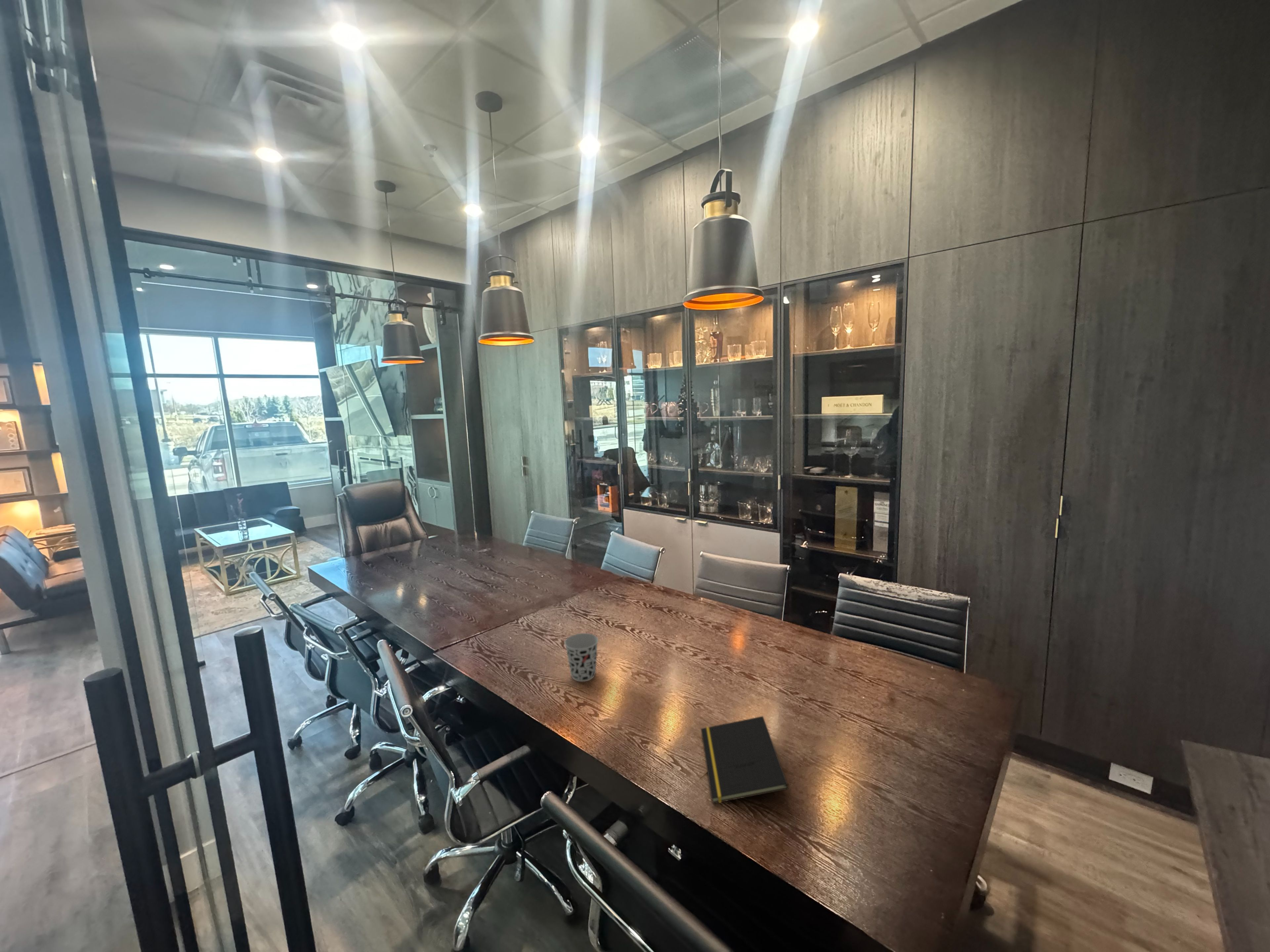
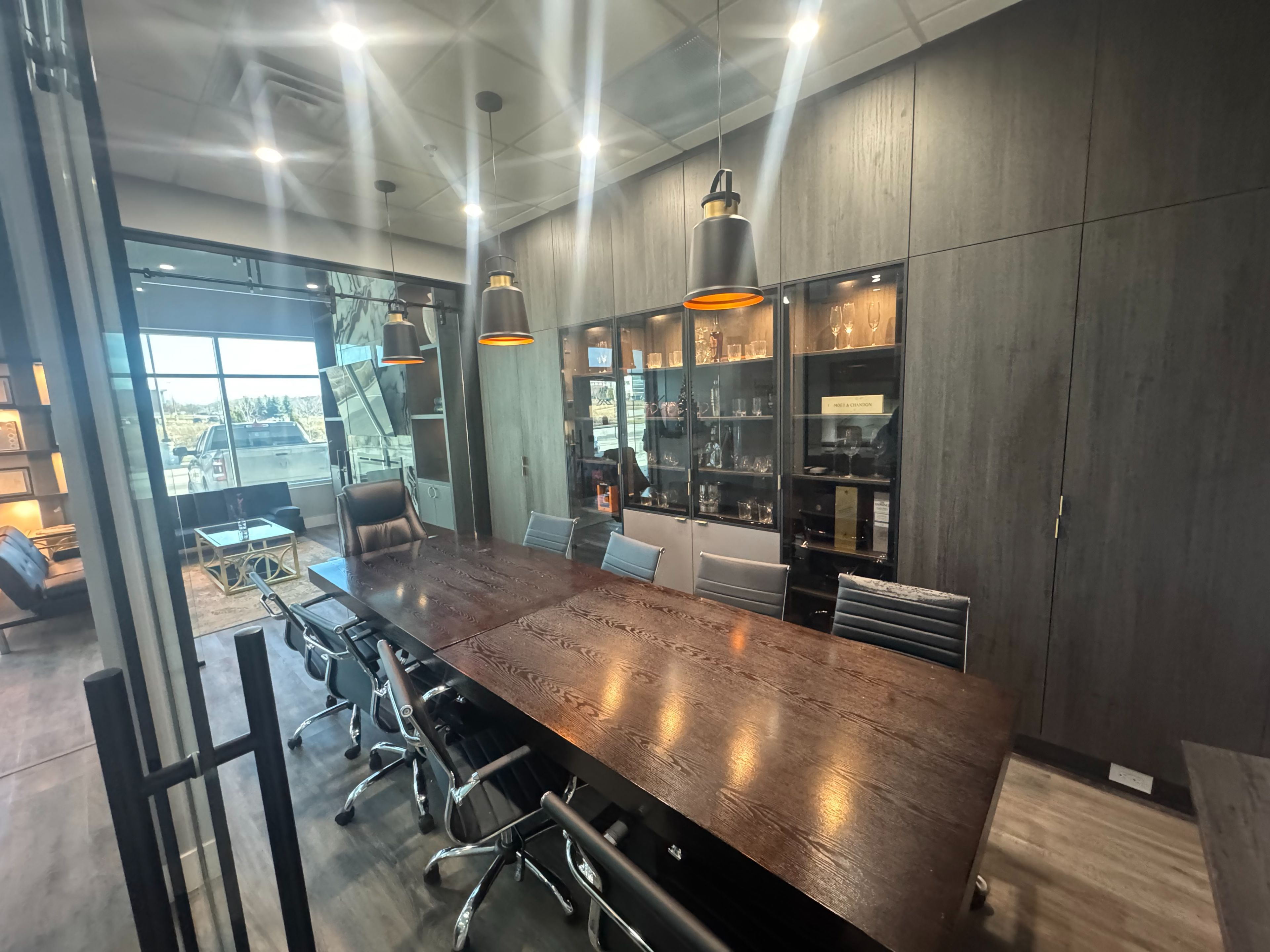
- notepad [700,716,789,804]
- cup [564,633,599,682]
